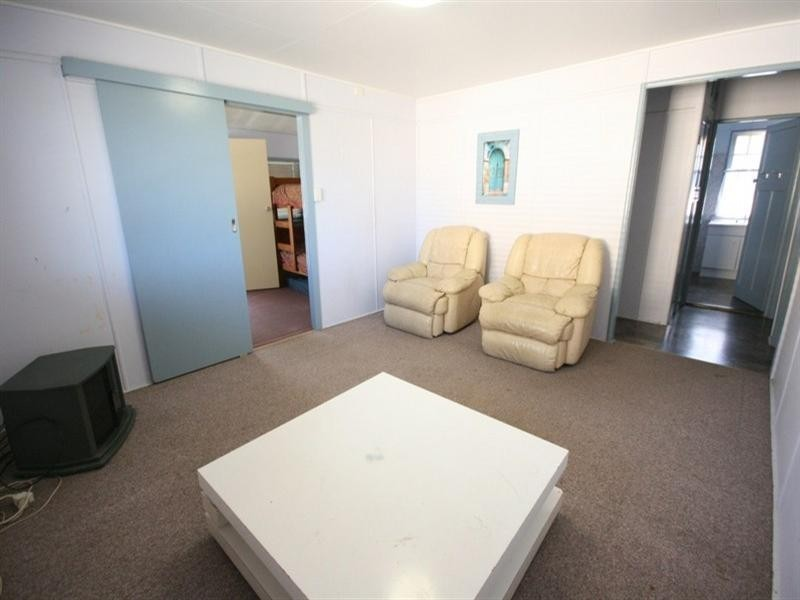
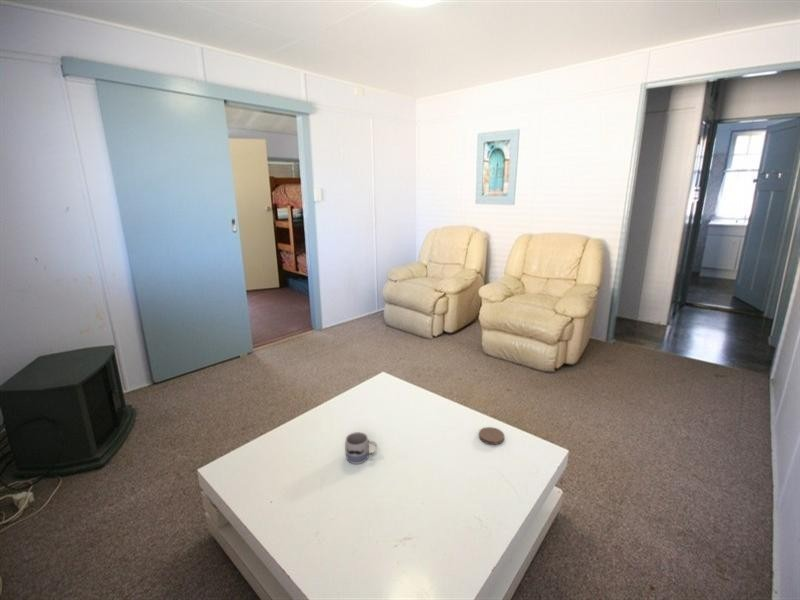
+ mug [344,431,378,465]
+ coaster [478,426,505,446]
